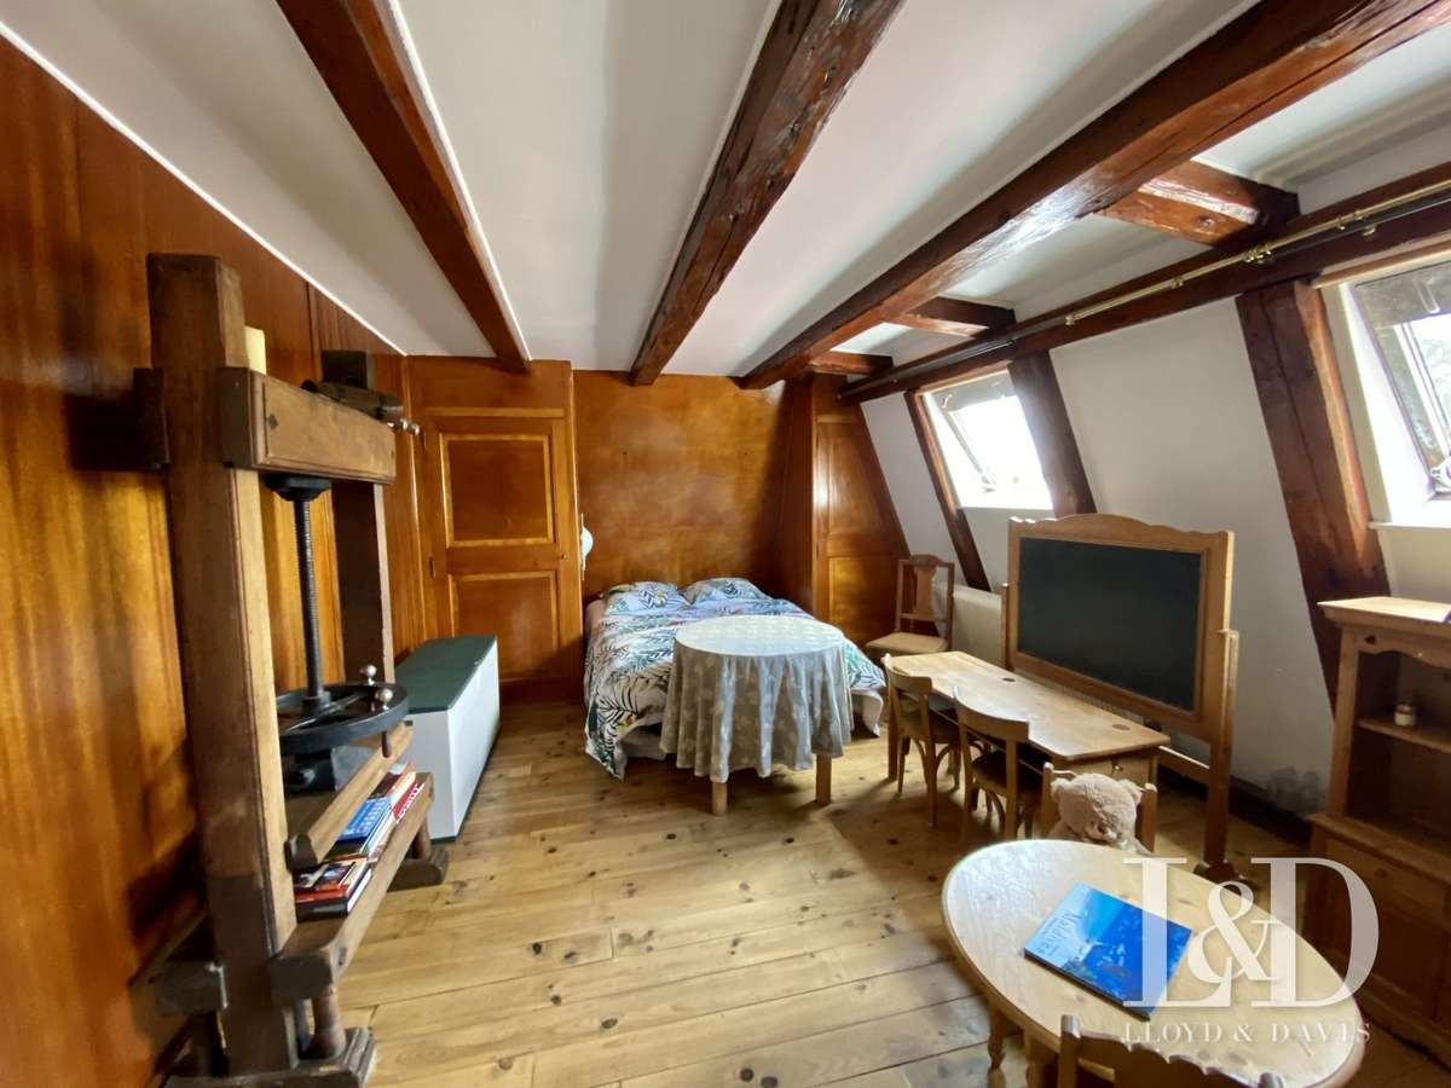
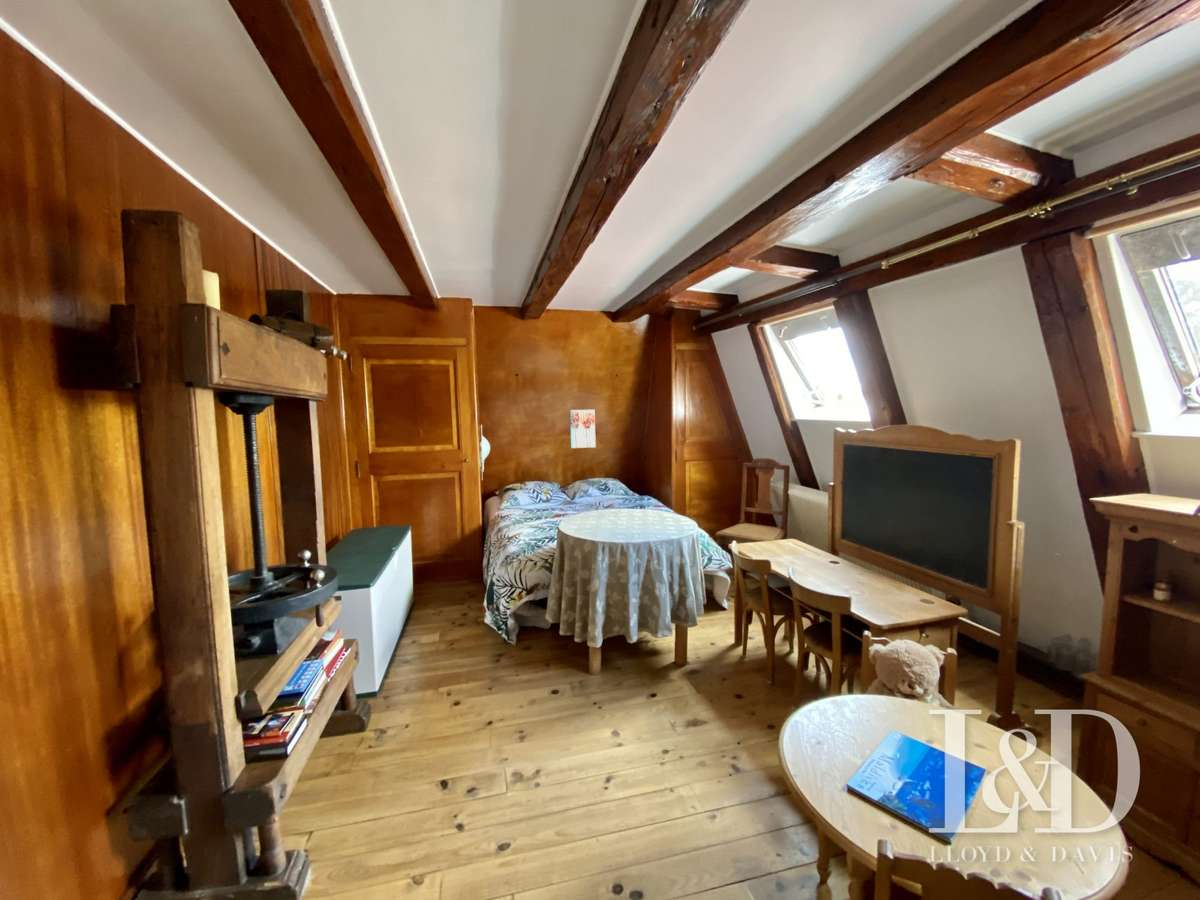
+ wall art [569,409,597,449]
